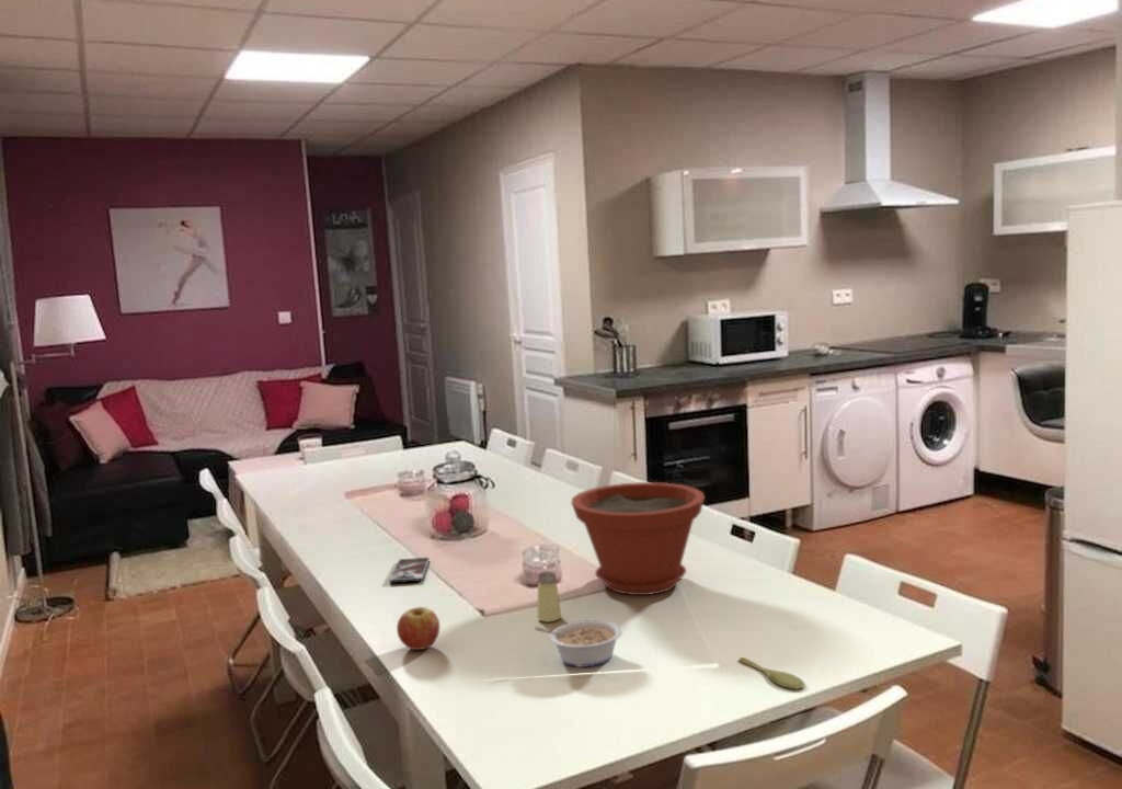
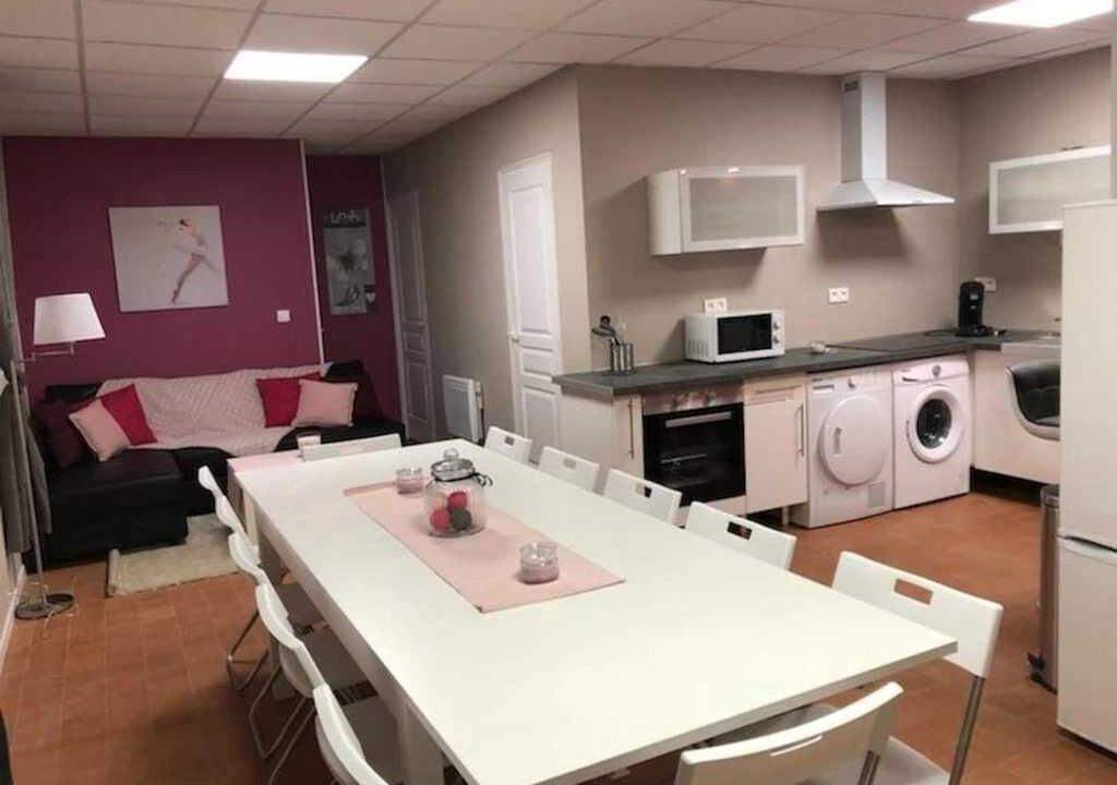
- saltshaker [536,570,562,624]
- spoon [739,656,805,689]
- fruit [396,606,440,651]
- smartphone [389,557,431,584]
- plant pot [570,481,706,596]
- legume [534,619,623,668]
